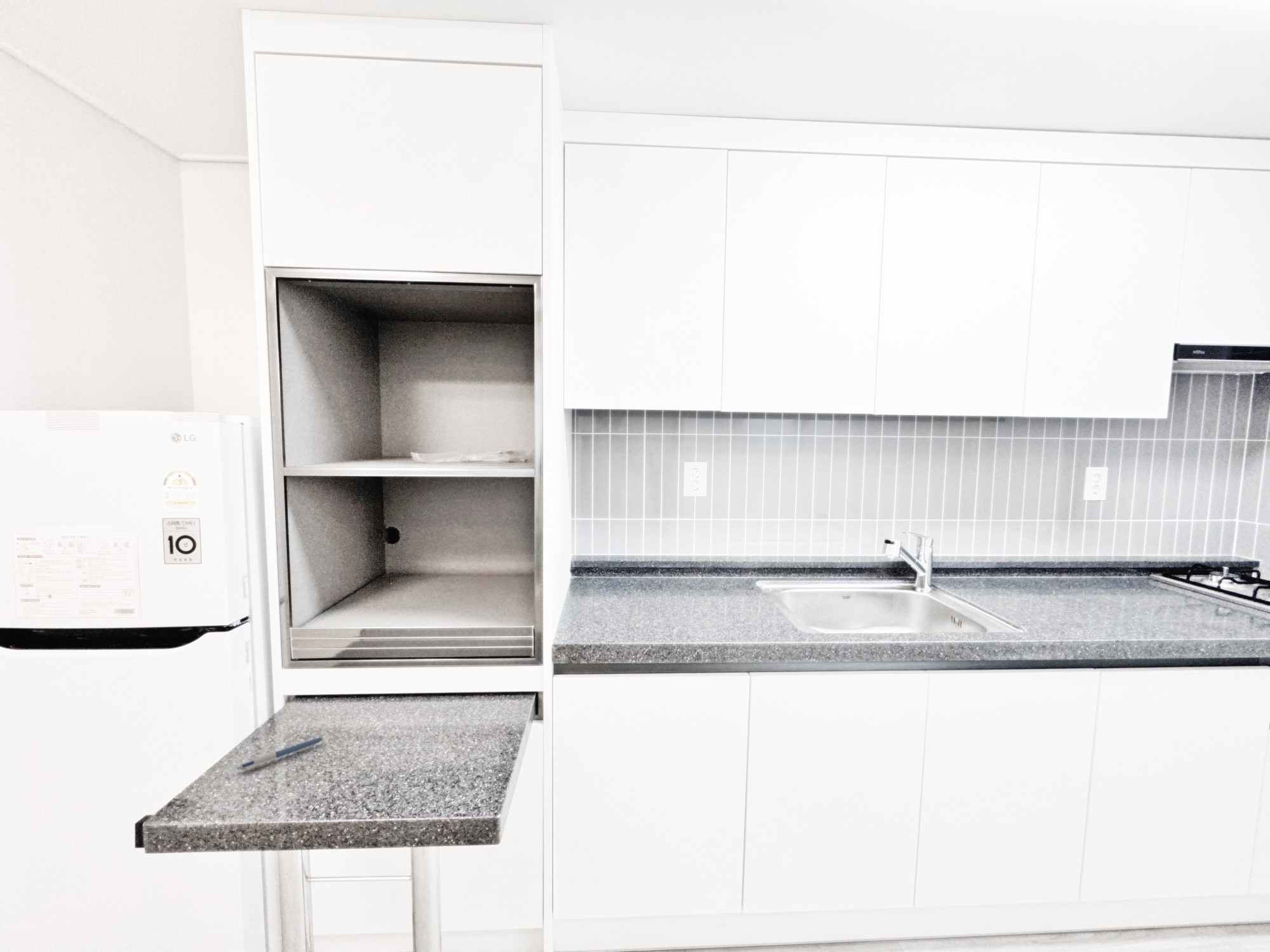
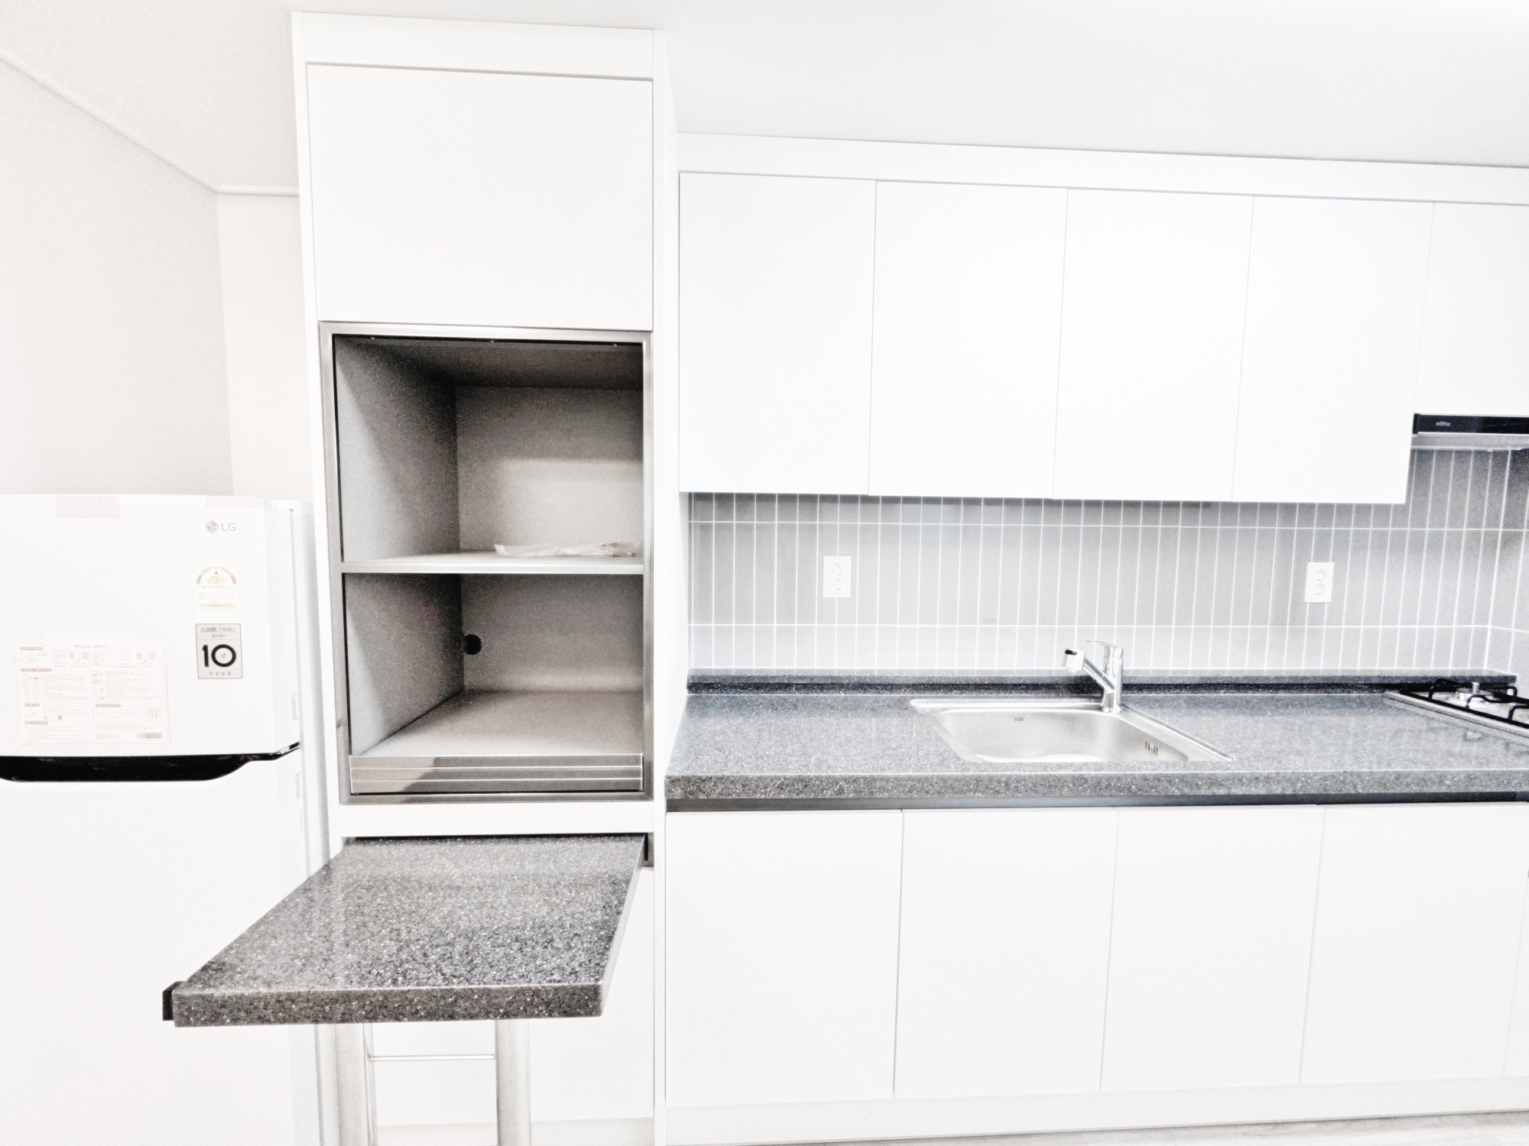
- pen [236,737,324,770]
